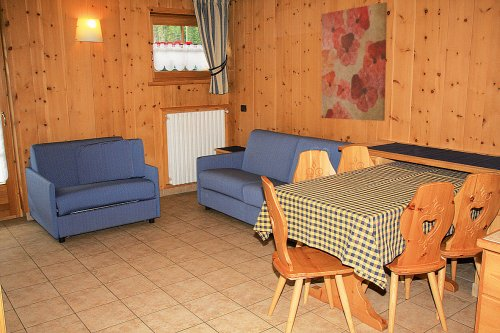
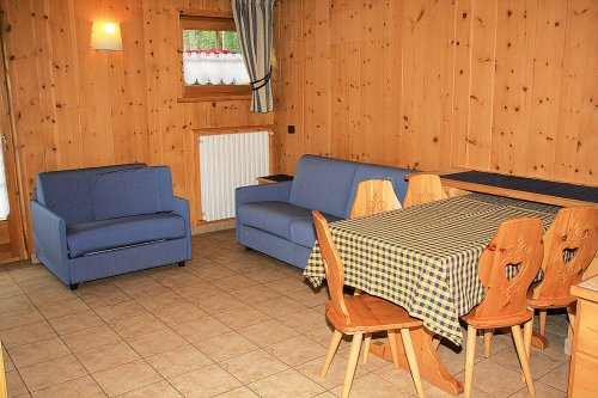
- wall art [321,1,388,122]
